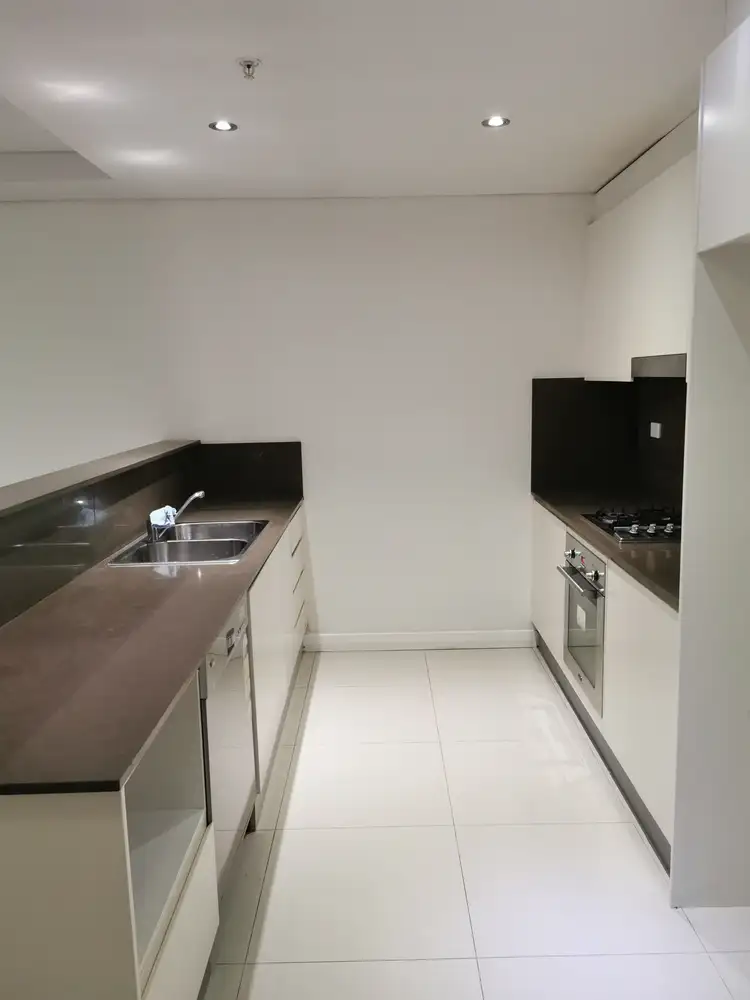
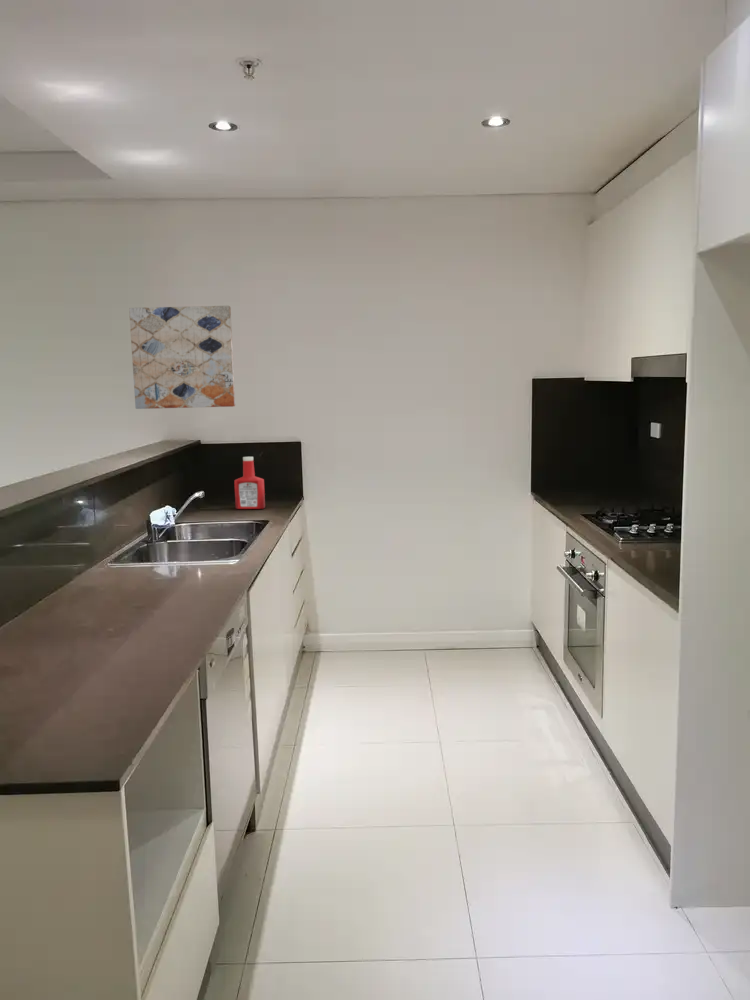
+ wall art [128,305,236,410]
+ soap bottle [233,456,266,510]
